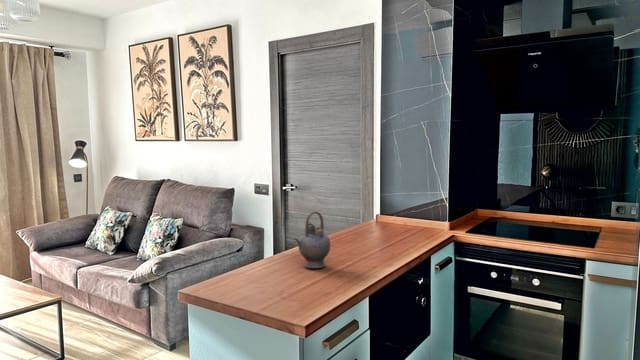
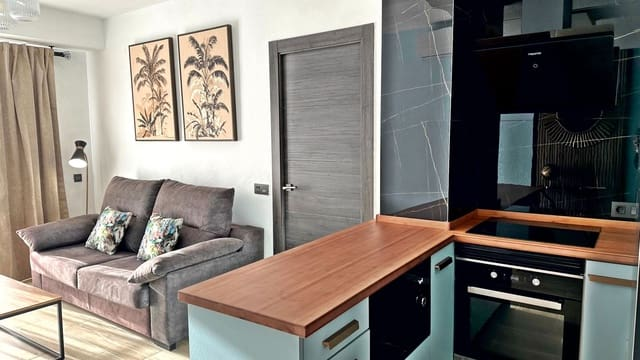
- teapot [293,210,331,269]
